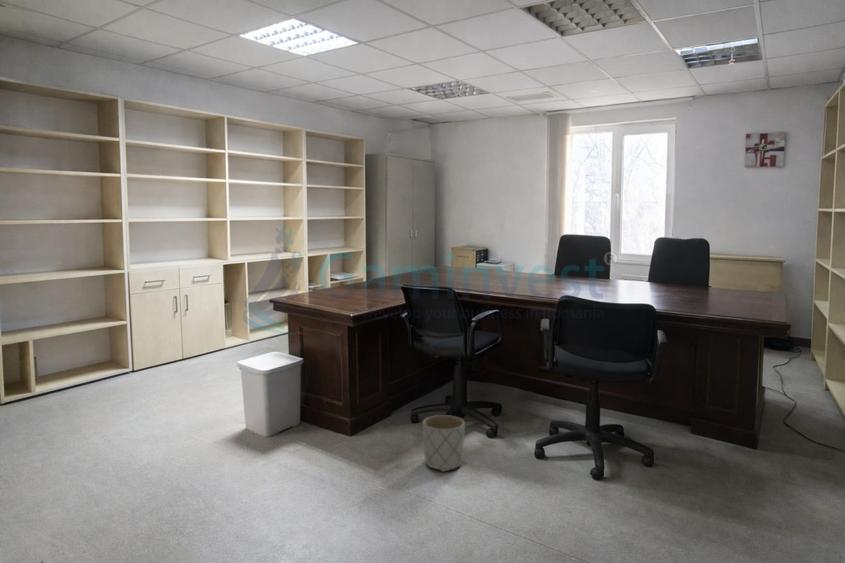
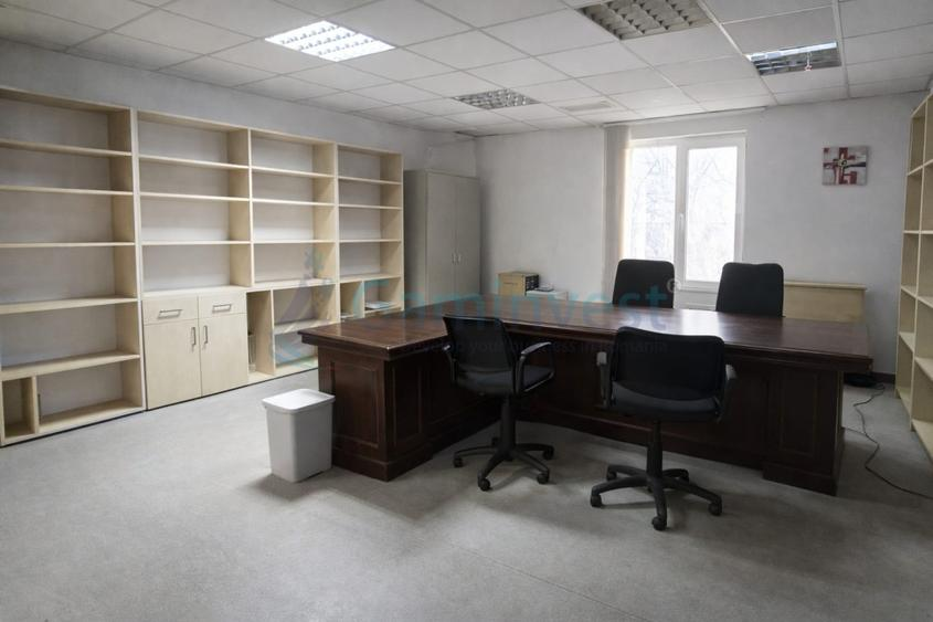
- planter [422,414,466,473]
